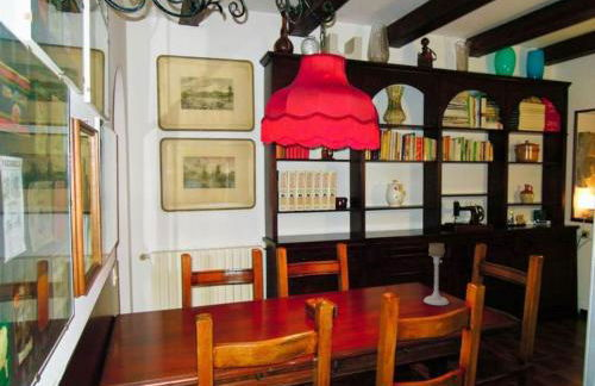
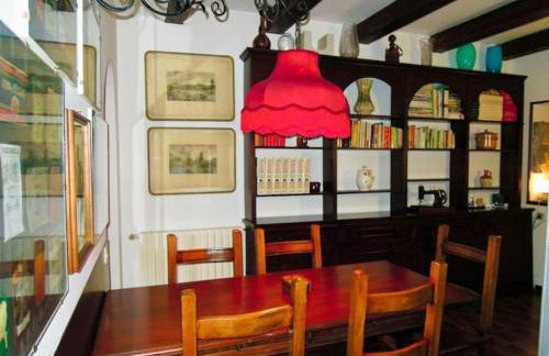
- candle holder [422,242,450,306]
